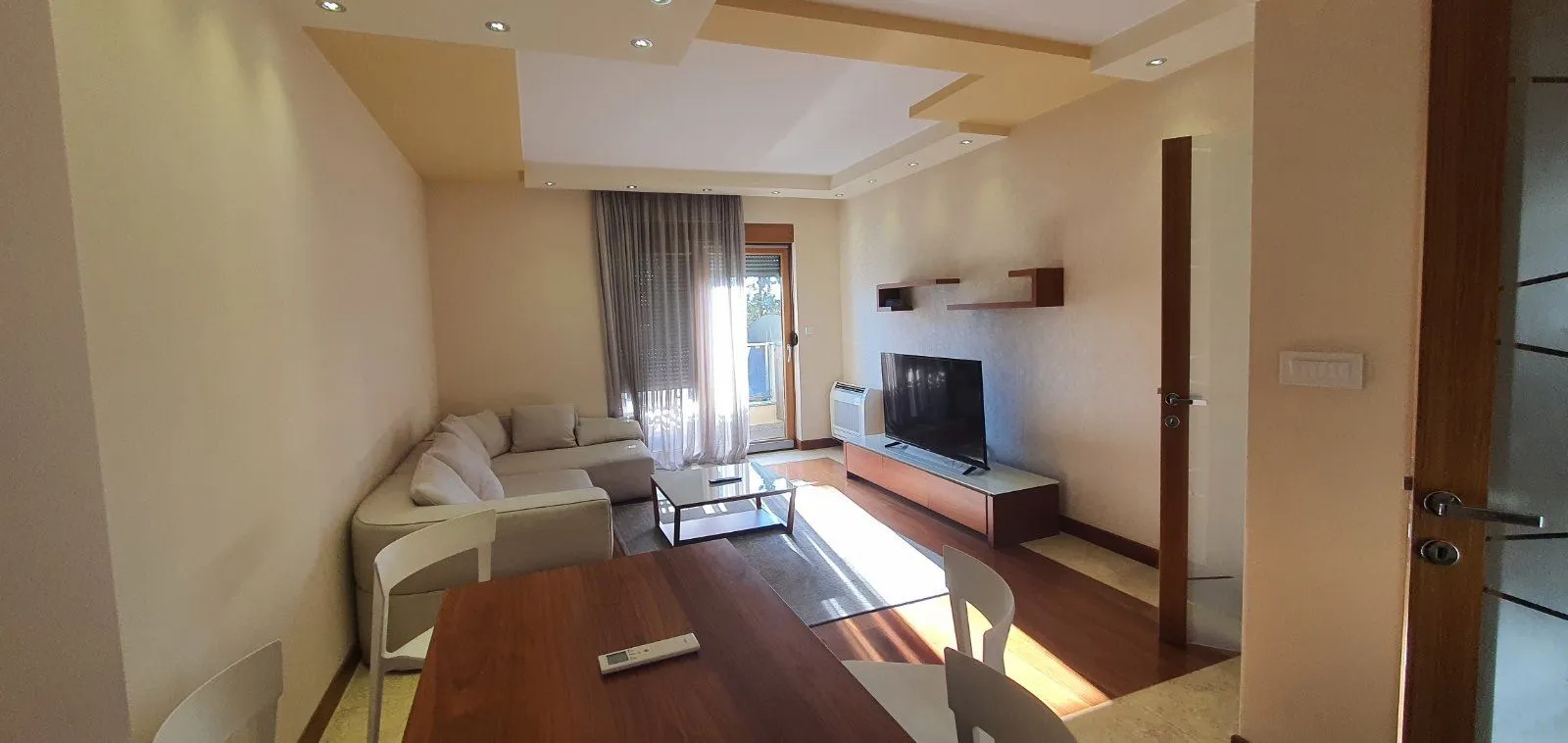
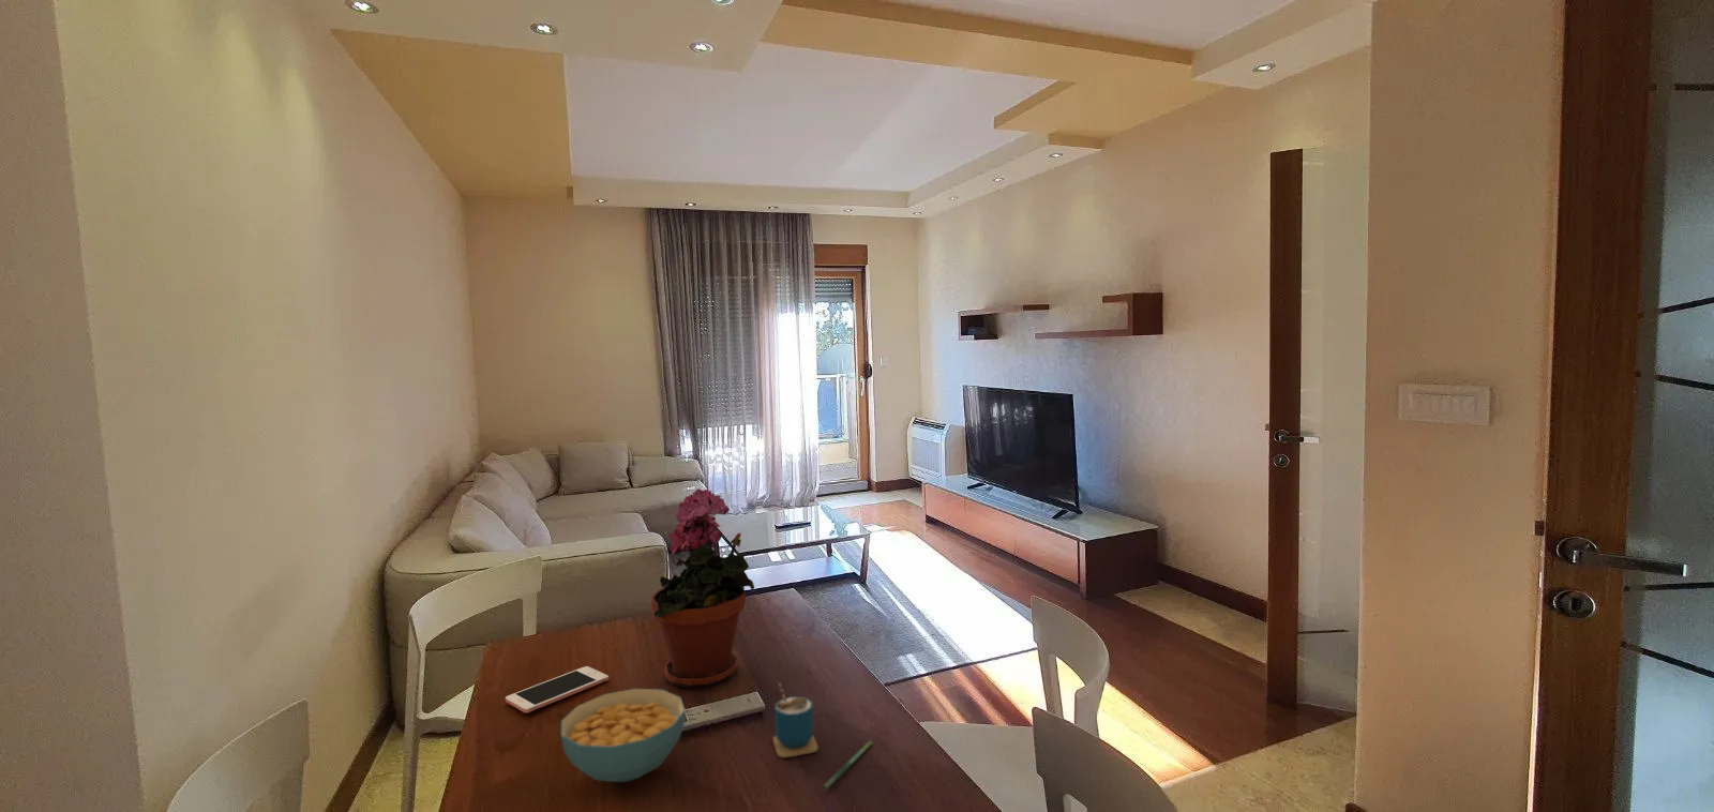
+ pen [822,740,873,790]
+ cell phone [505,666,610,715]
+ cup [773,681,820,758]
+ potted plant [650,487,755,689]
+ cereal bowl [561,687,686,784]
